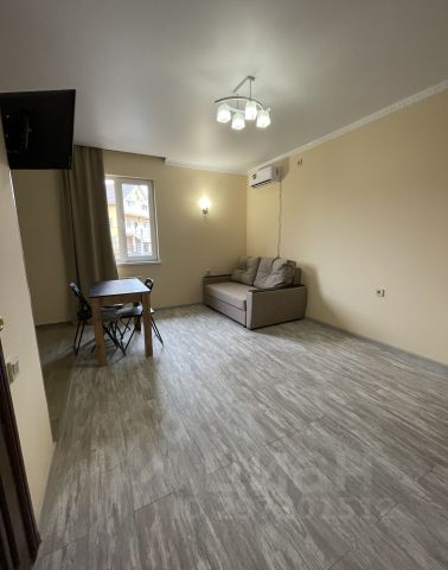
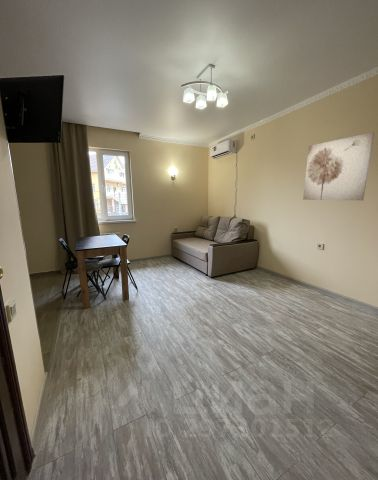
+ wall art [302,131,375,201]
